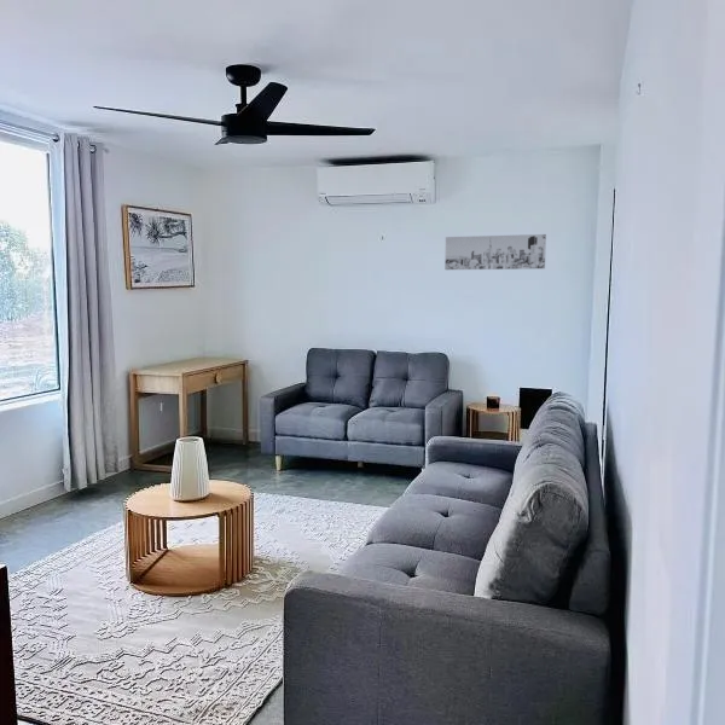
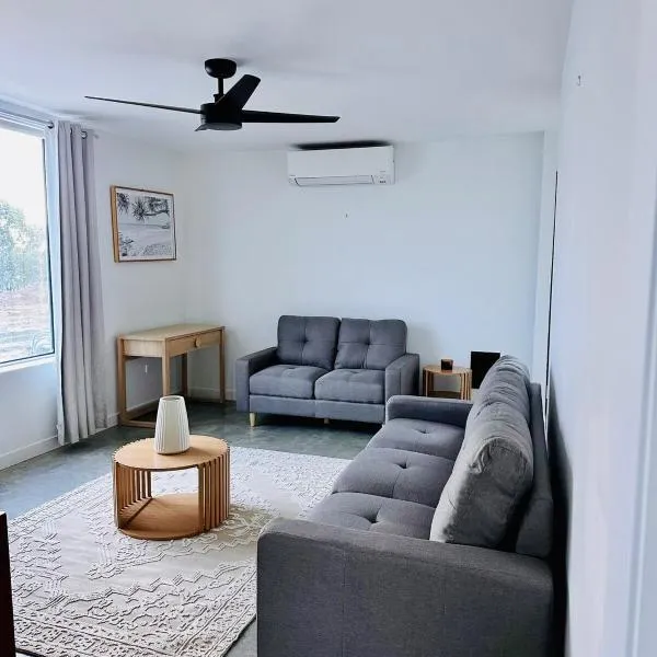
- wall art [443,233,547,271]
